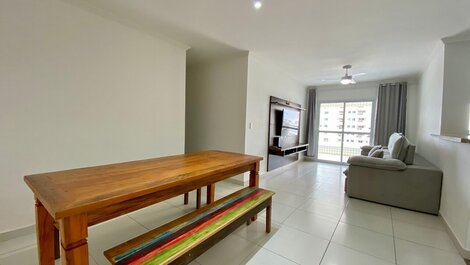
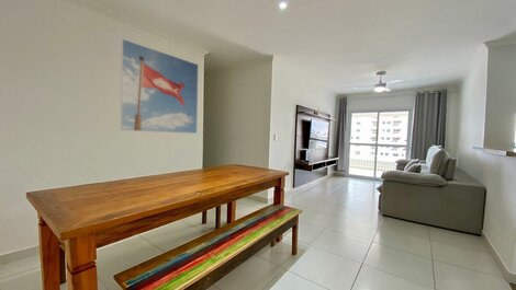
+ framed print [120,38,200,135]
